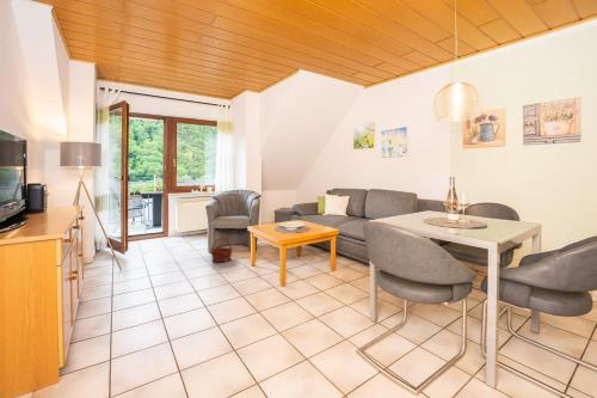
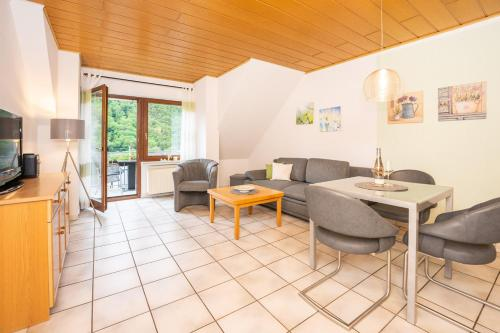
- basket [209,237,234,263]
